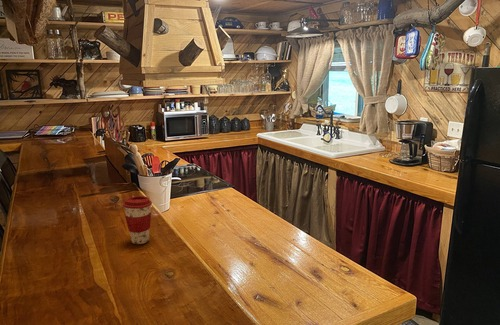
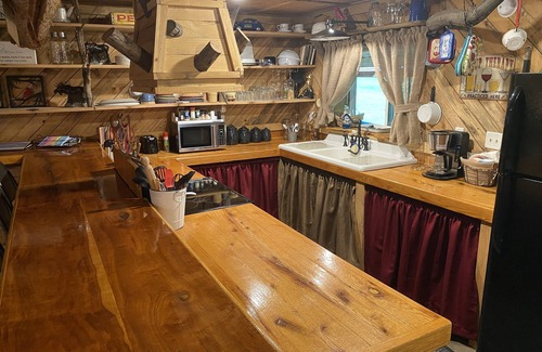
- coffee cup [122,195,153,245]
